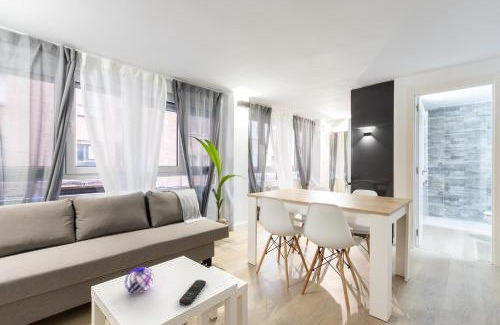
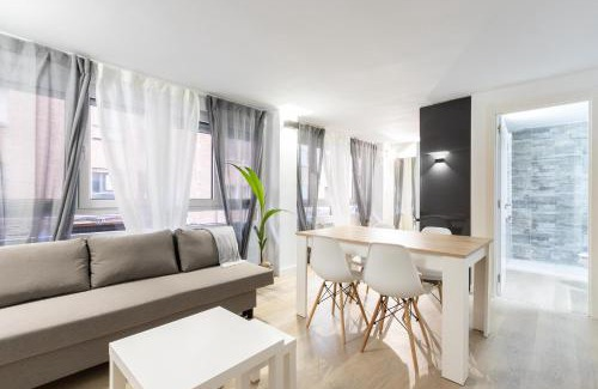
- decorative orb [124,266,155,295]
- remote control [178,279,207,306]
